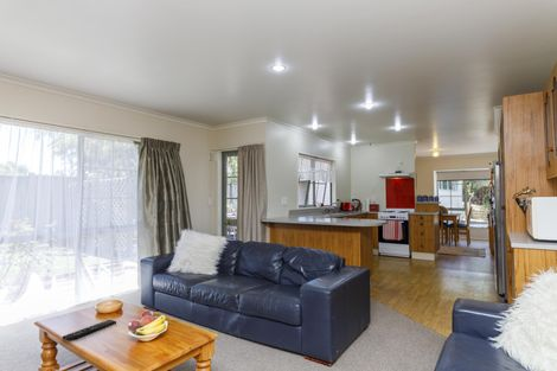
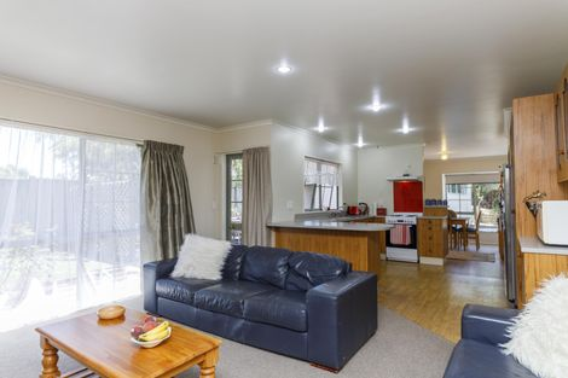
- remote control [62,319,117,343]
